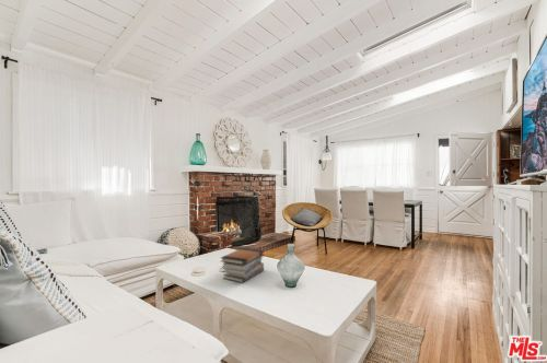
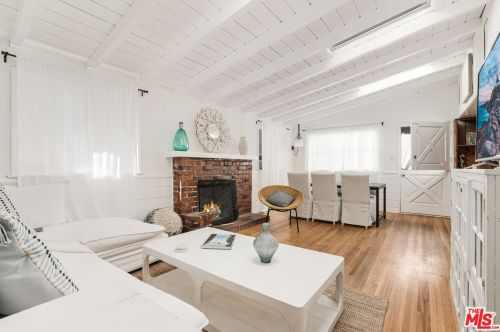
- book stack [220,247,266,284]
